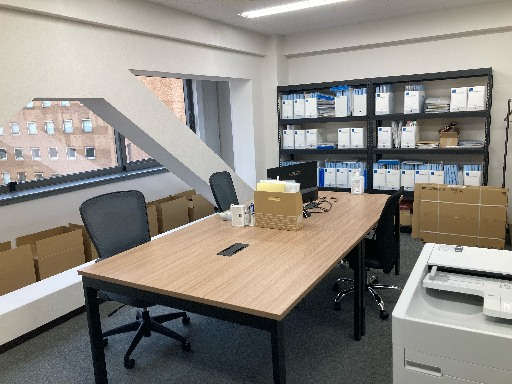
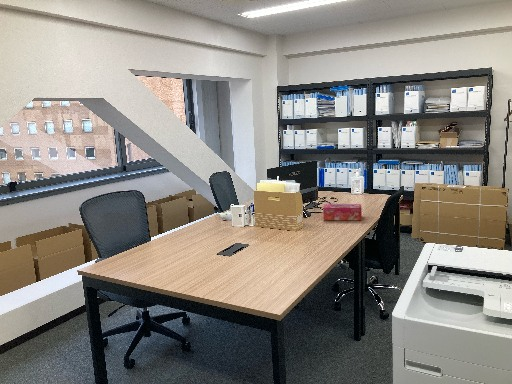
+ tissue box [322,203,363,221]
